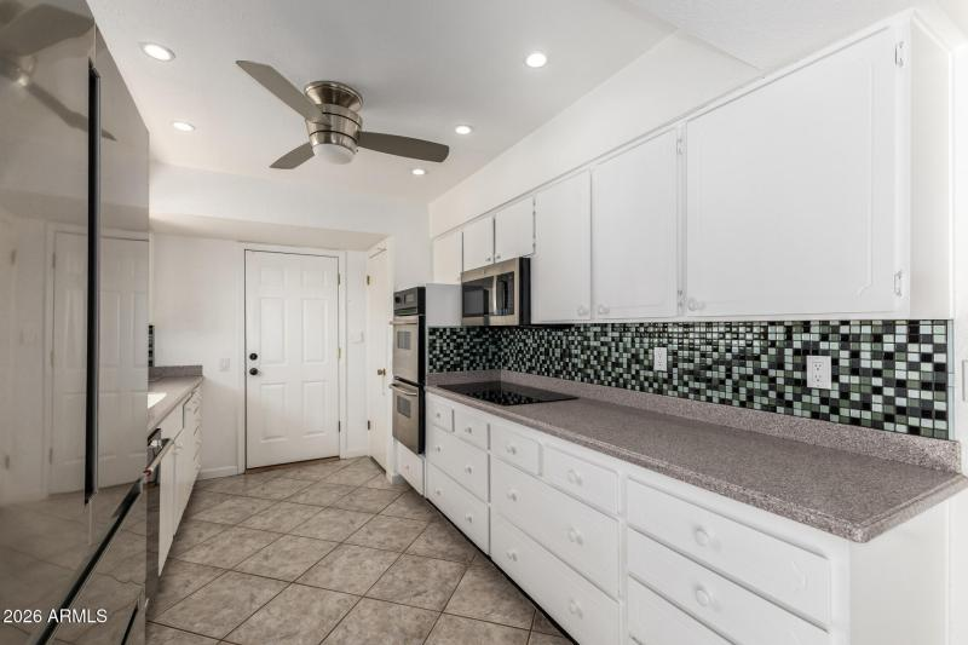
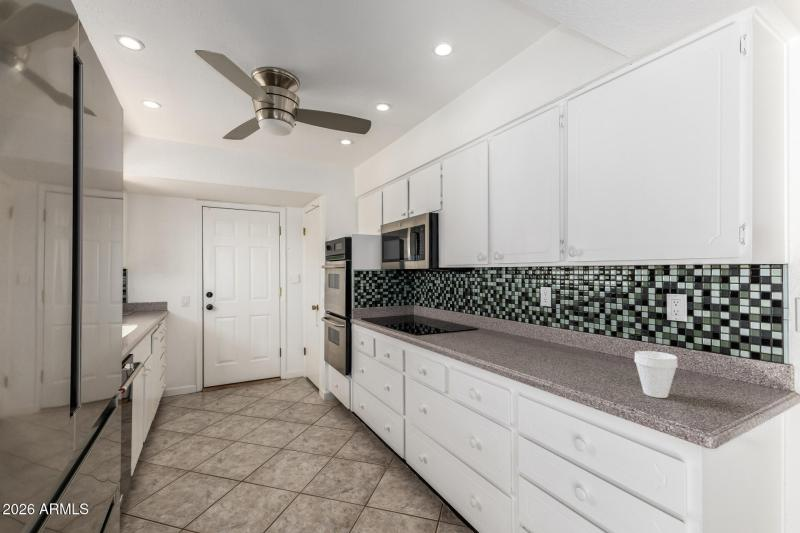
+ cup [634,350,679,399]
